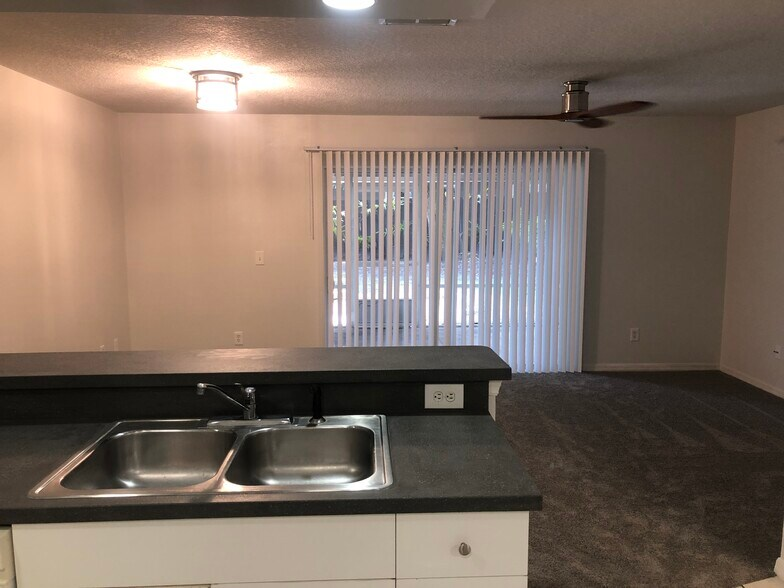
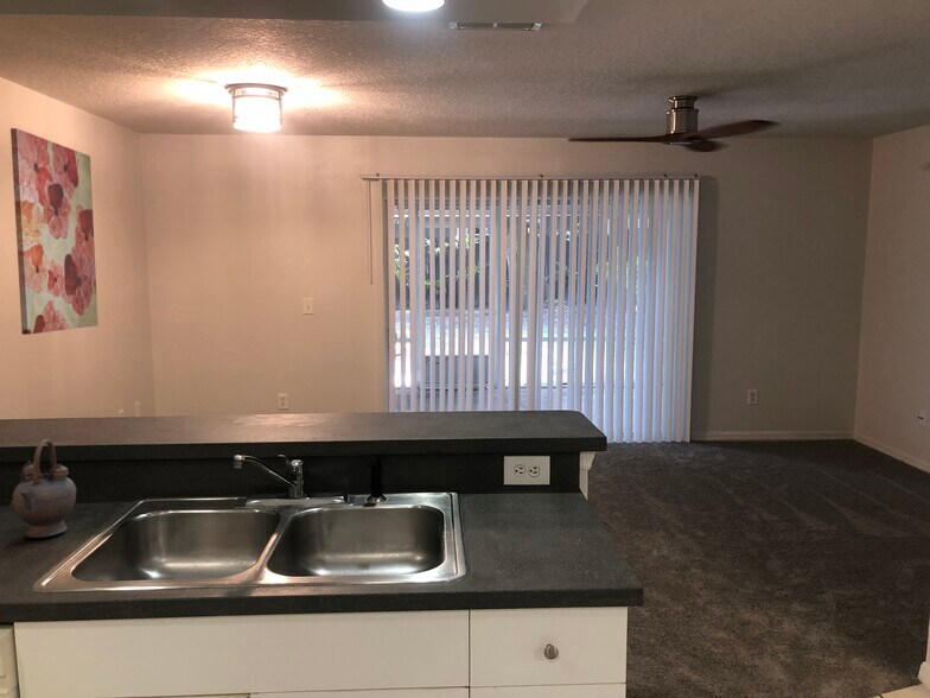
+ teapot [8,438,77,539]
+ wall art [9,127,98,336]
